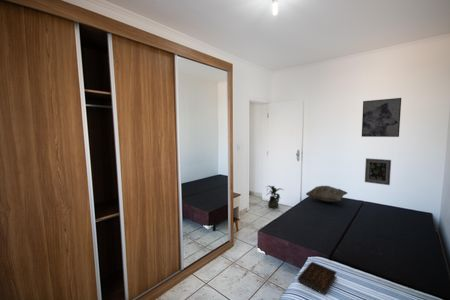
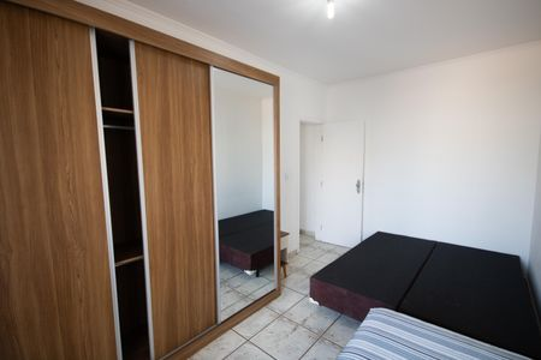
- house plant [266,185,284,209]
- wall art [364,157,392,186]
- decorative pillow [305,185,348,203]
- wall art [361,97,402,138]
- book [297,261,338,296]
